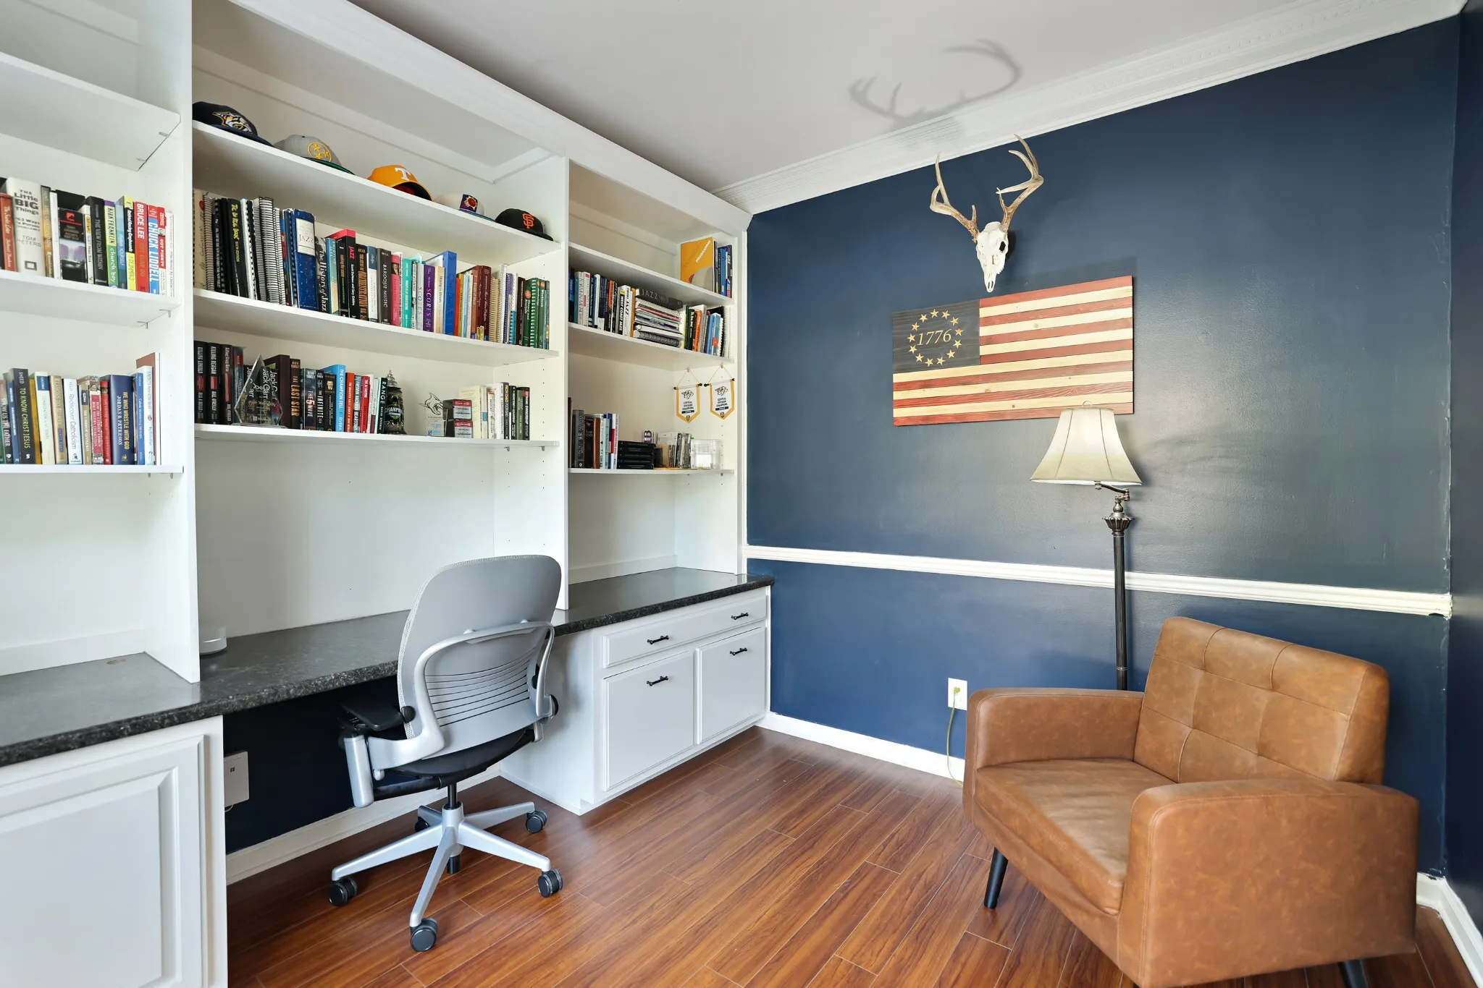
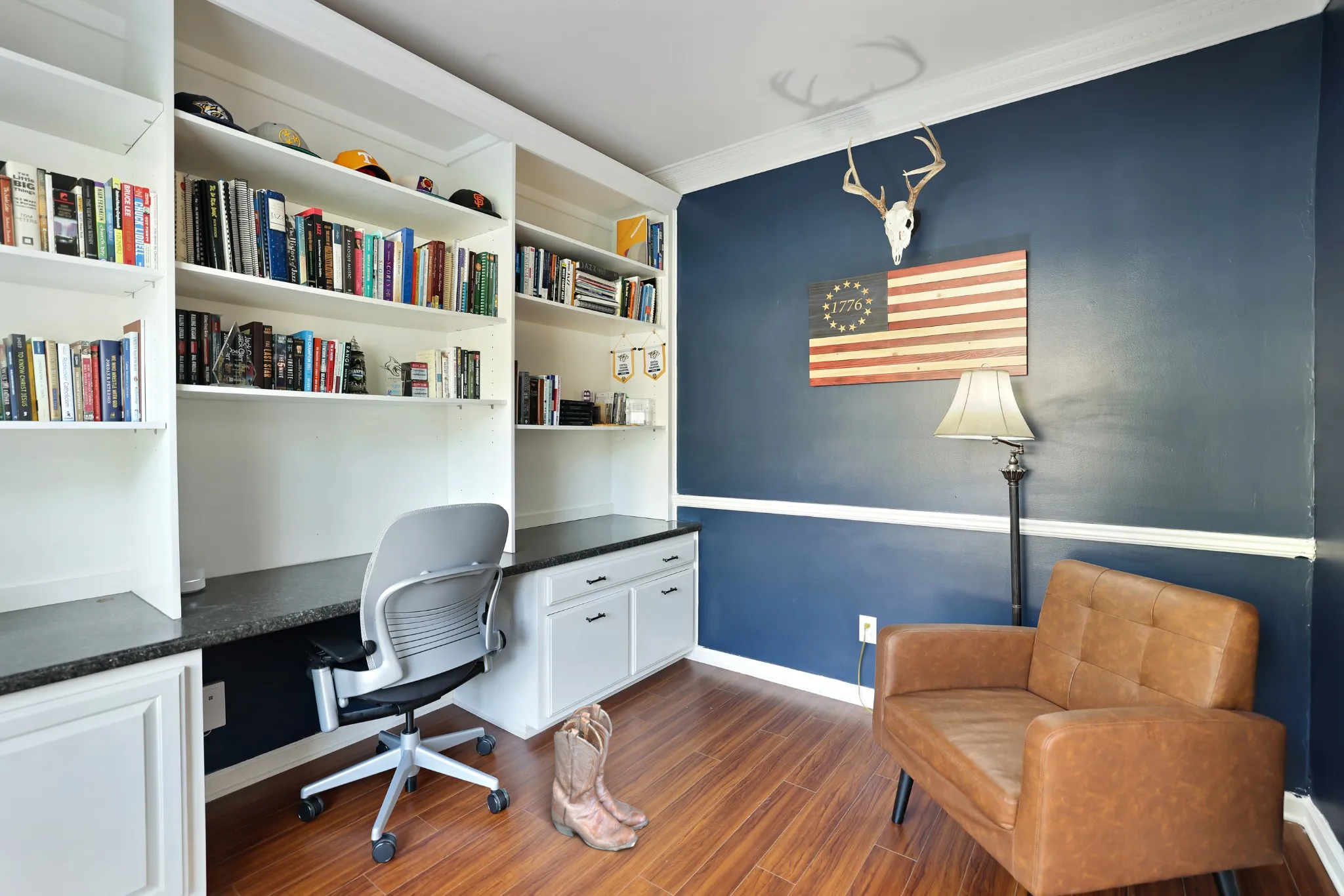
+ boots [551,703,650,852]
